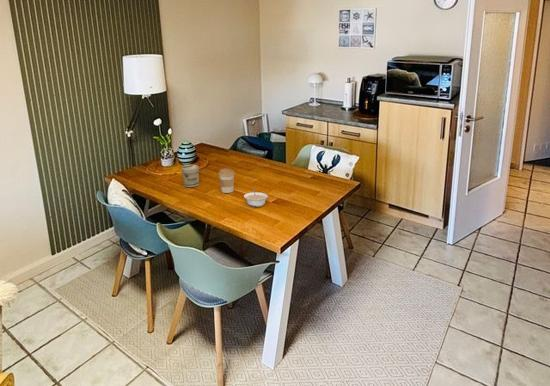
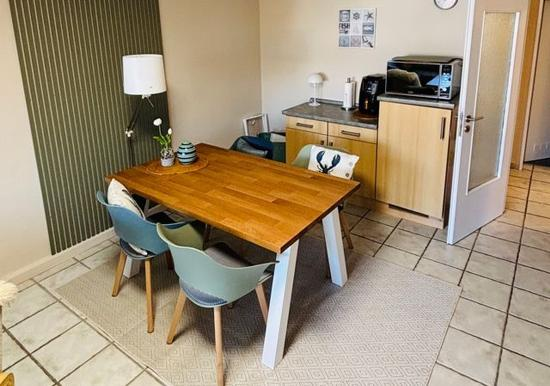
- jar [181,163,200,188]
- legume [243,188,269,208]
- coffee cup [218,168,236,194]
